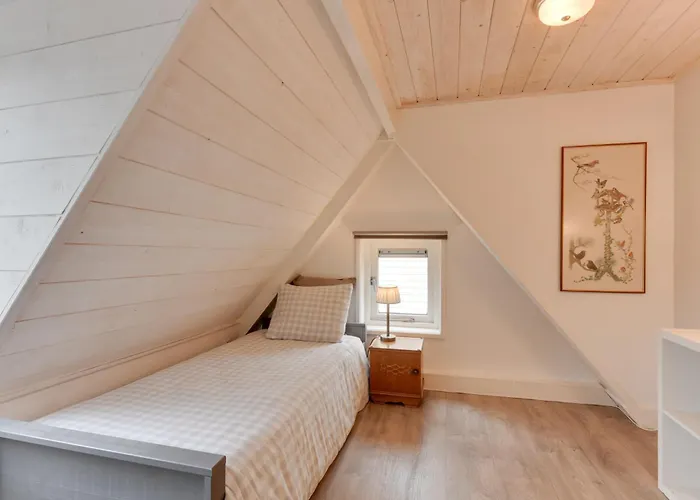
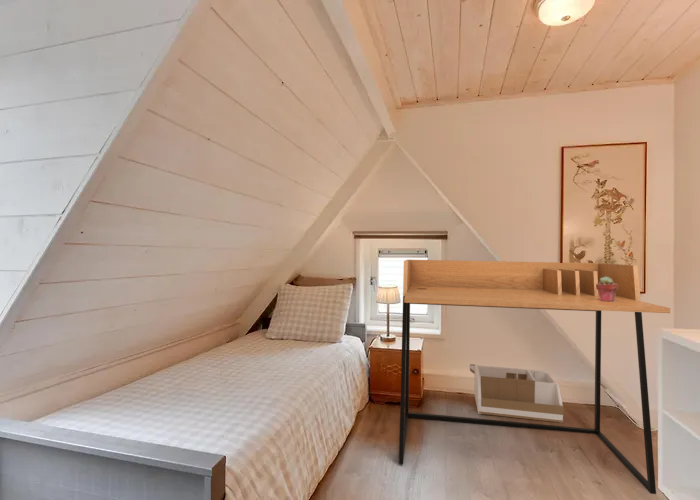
+ potted succulent [596,277,618,302]
+ desk [398,259,671,495]
+ storage bin [469,363,565,424]
